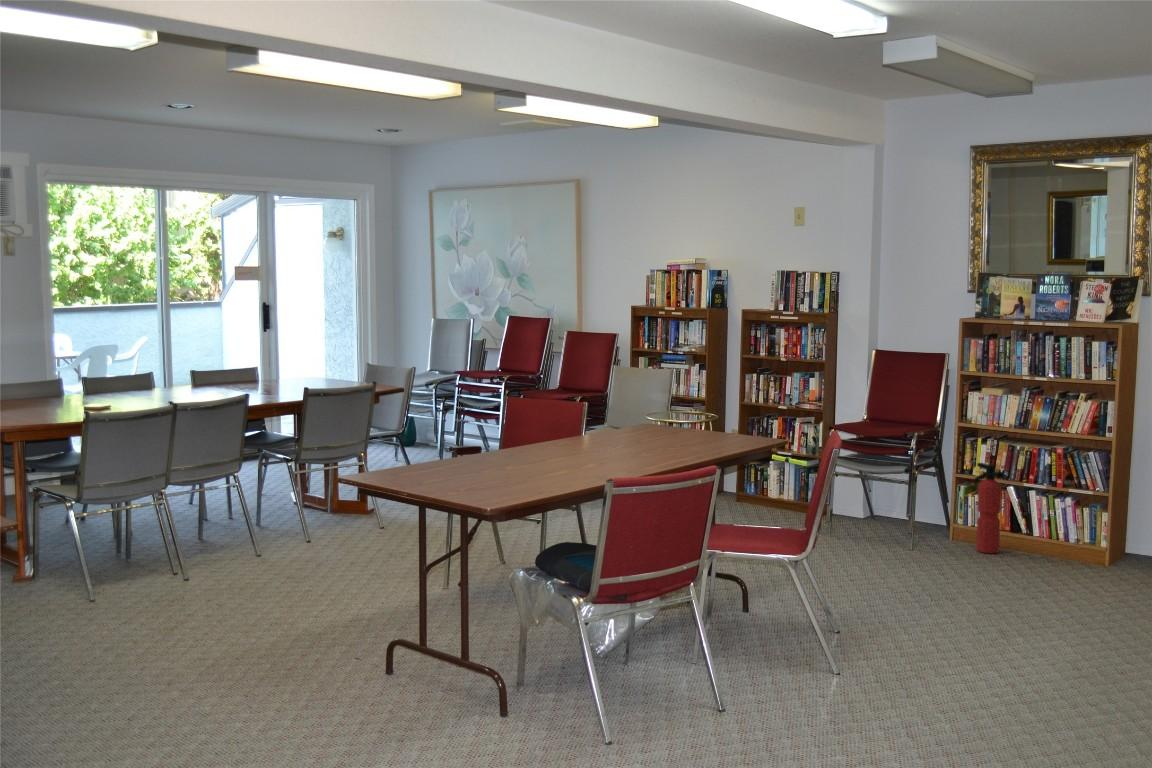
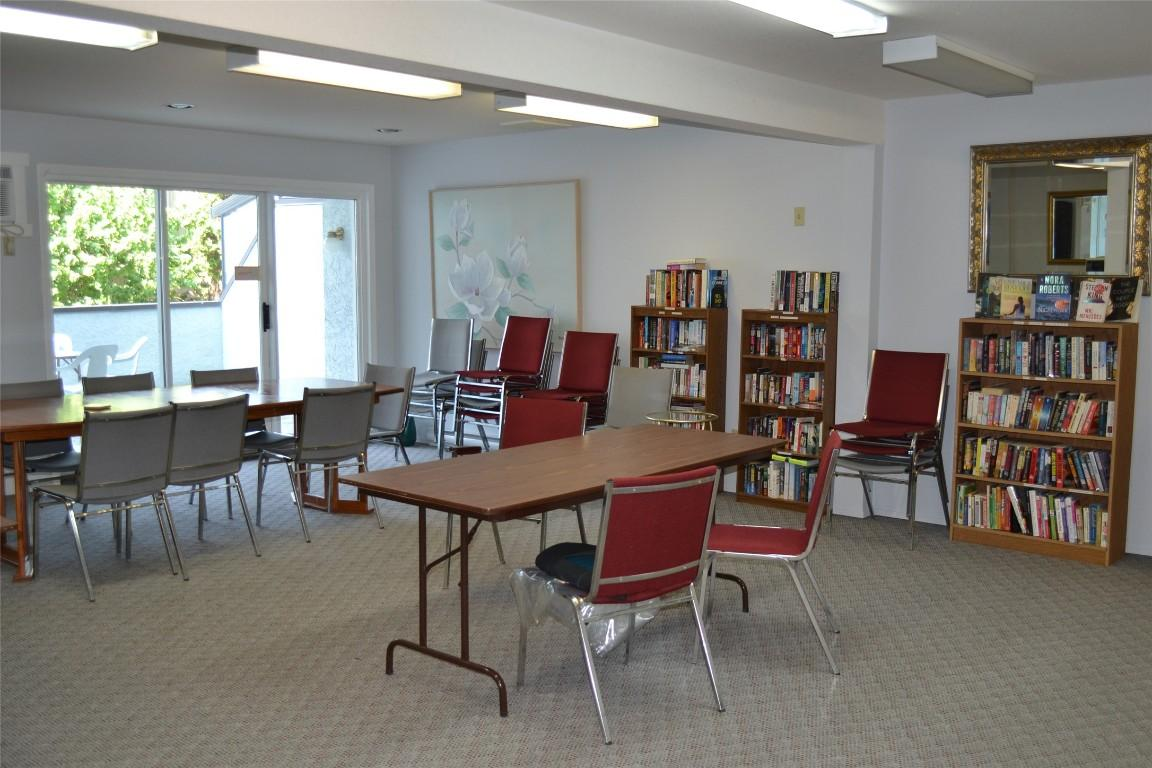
- fire extinguisher [973,462,1004,554]
